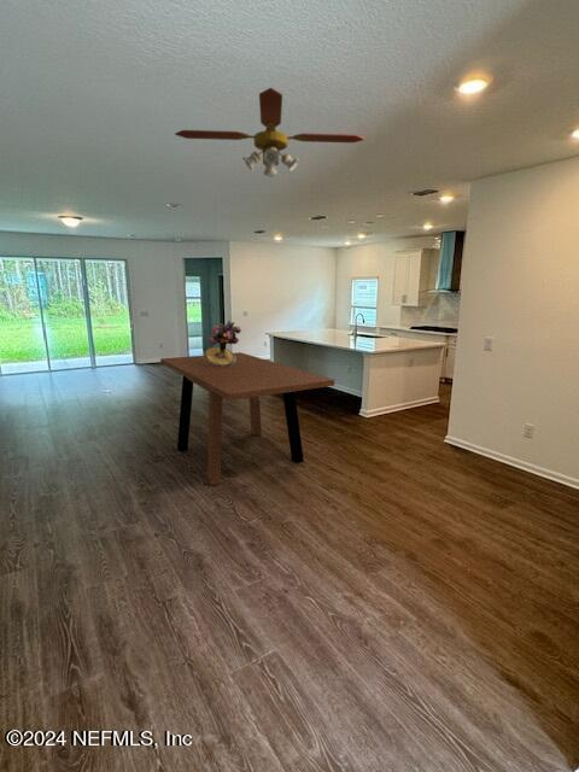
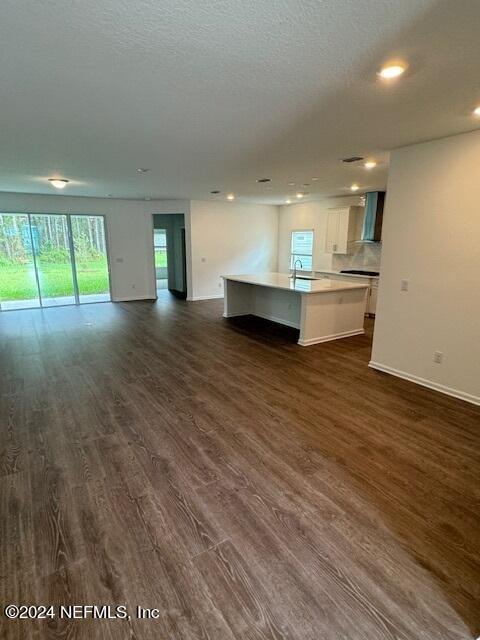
- bouquet [201,320,242,368]
- dining table [159,351,335,486]
- ceiling fan [174,87,365,179]
